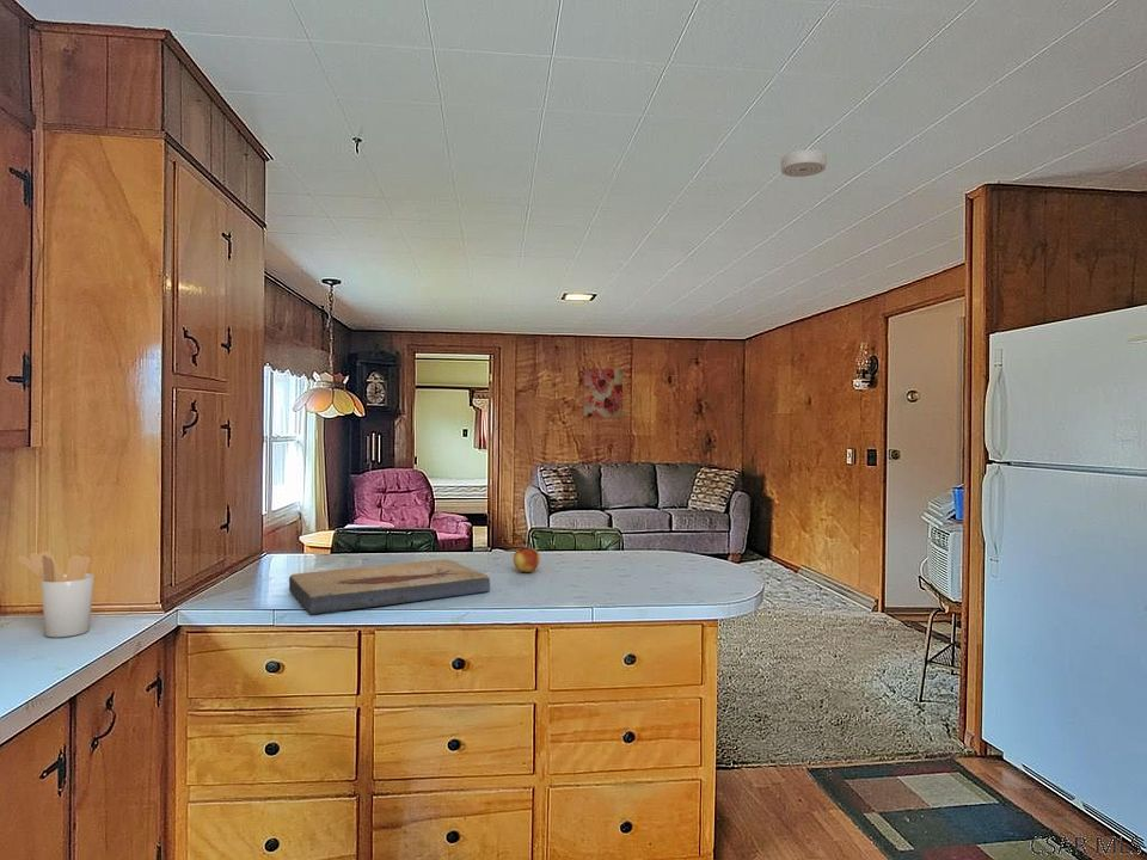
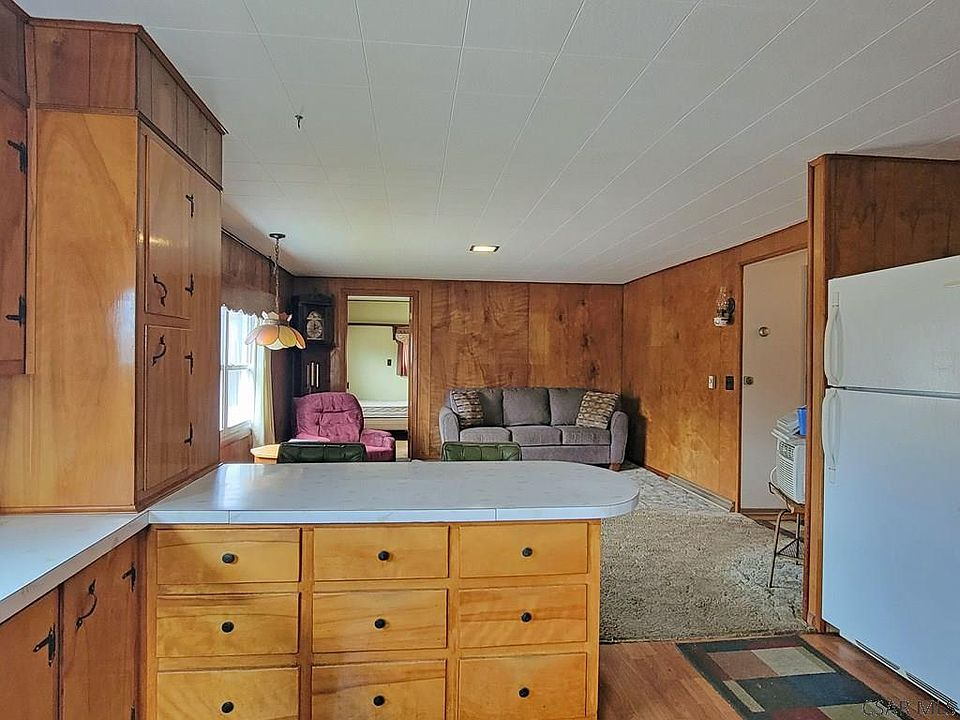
- wall art [583,368,624,419]
- smoke detector [779,148,828,178]
- fruit [513,546,541,573]
- utensil holder [17,551,96,638]
- fish fossil [288,559,491,615]
